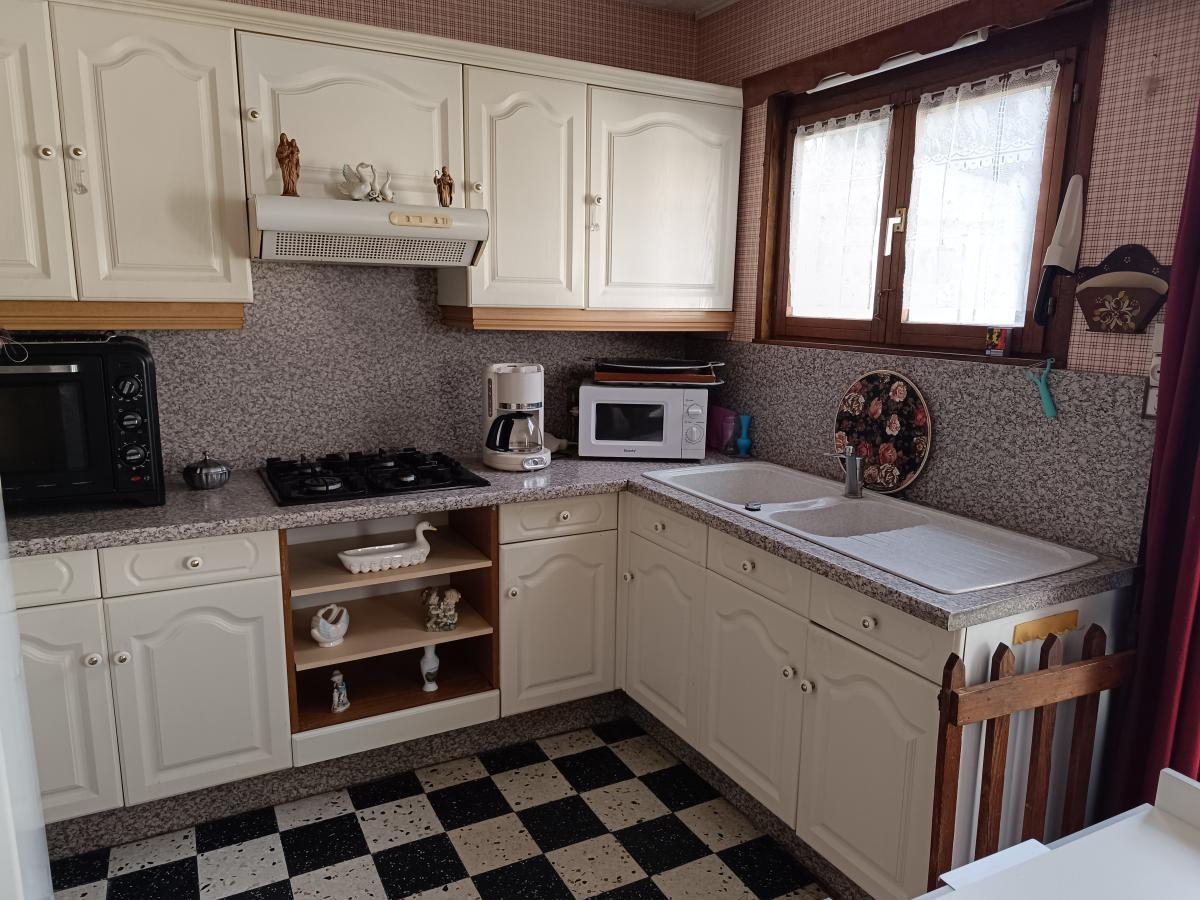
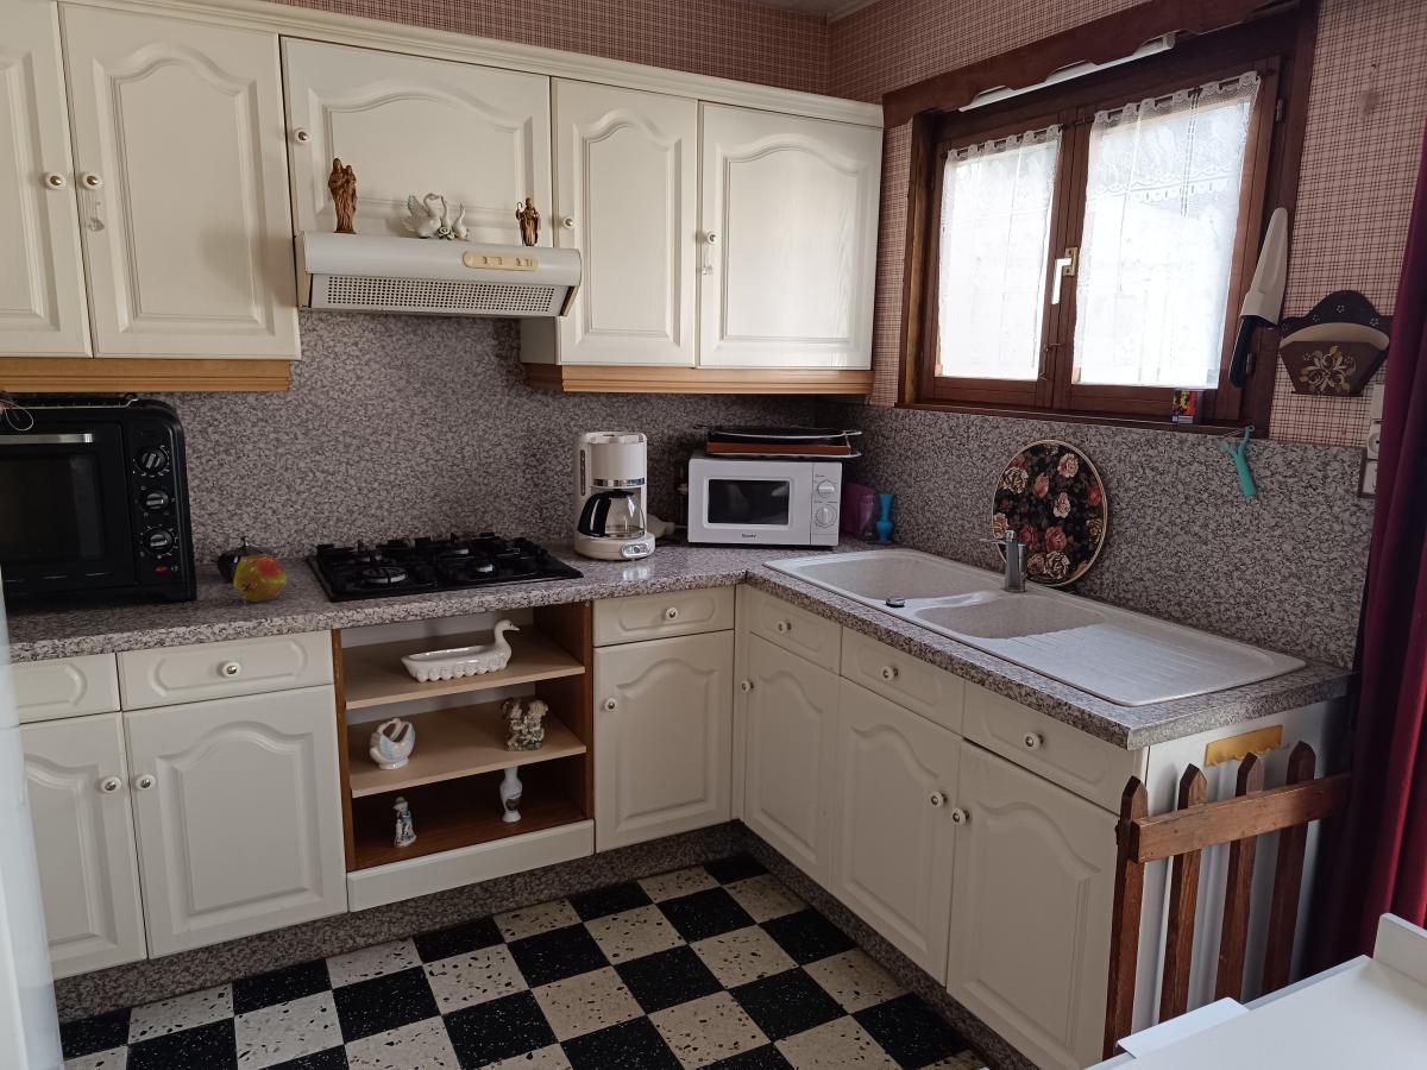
+ fruit [232,553,288,603]
